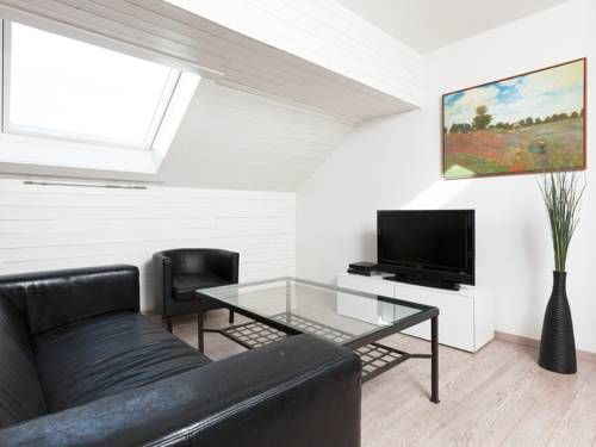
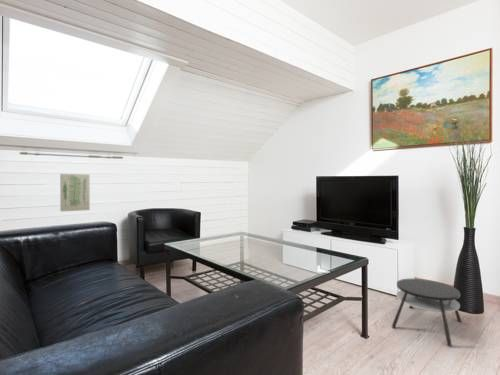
+ wall art [59,173,91,213]
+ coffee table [391,278,463,347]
